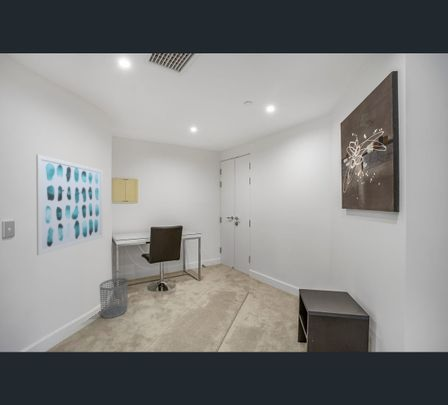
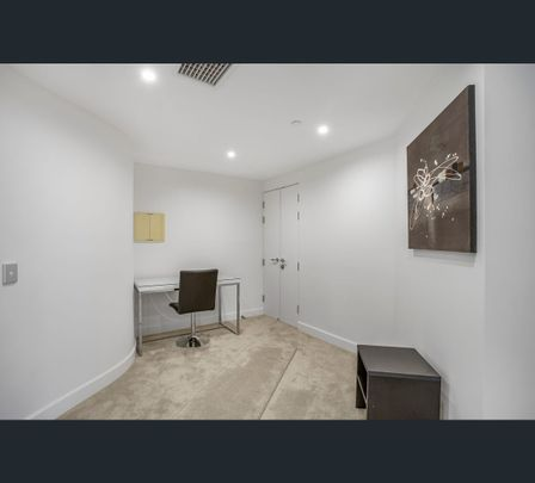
- waste bin [99,277,129,319]
- wall art [35,154,104,256]
